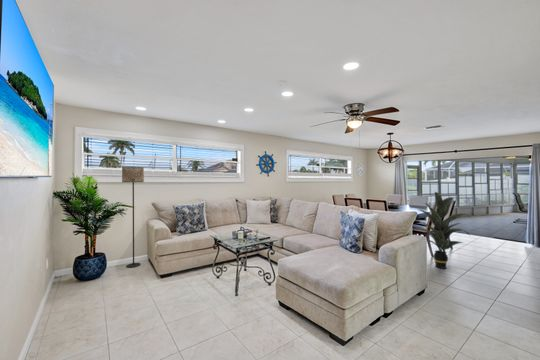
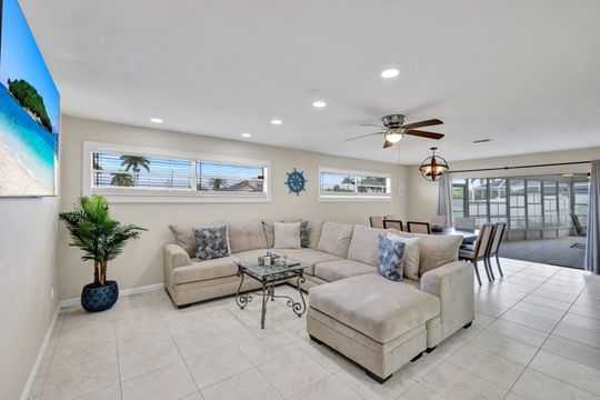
- indoor plant [417,191,473,270]
- floor lamp [121,166,145,269]
